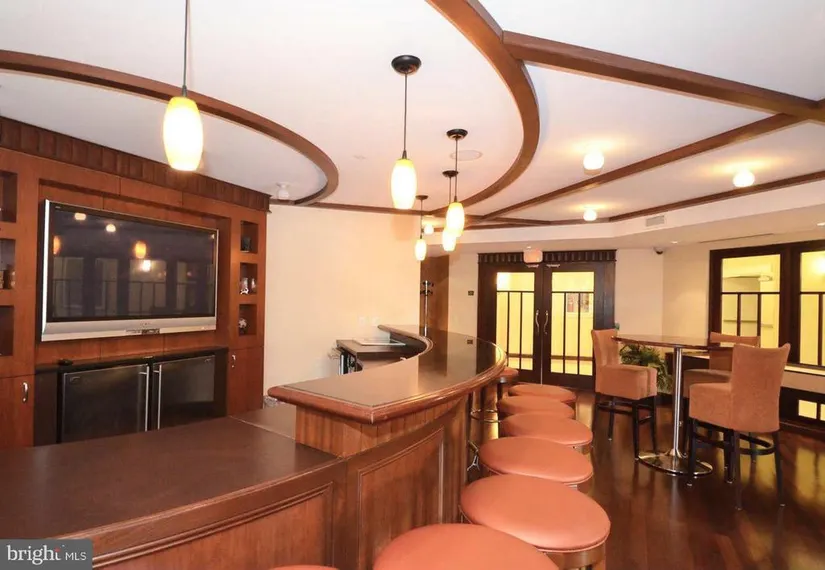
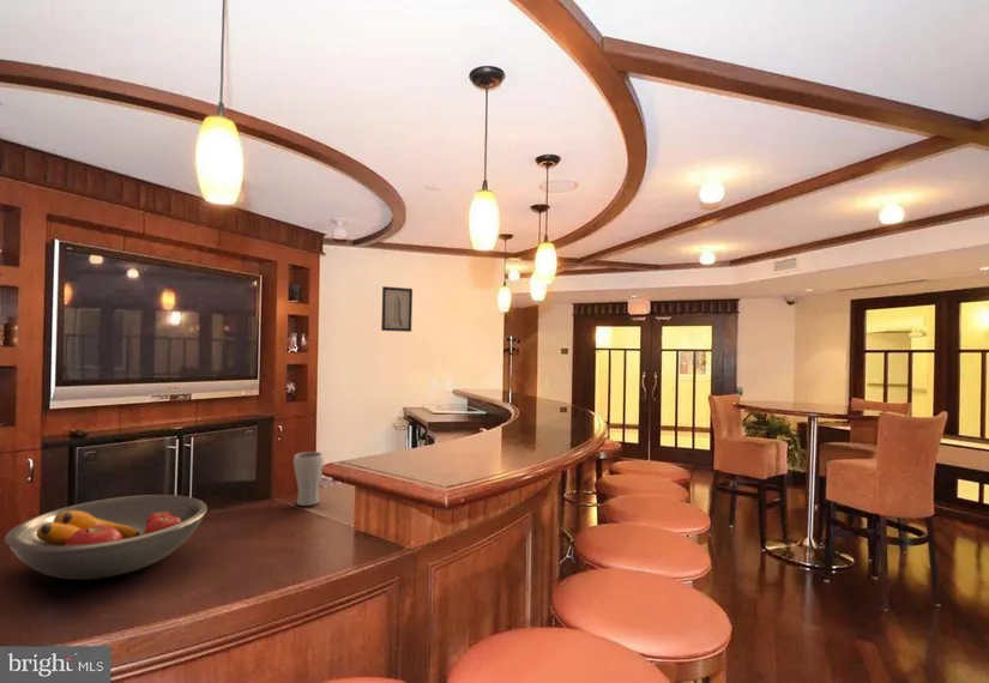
+ fruit bowl [4,494,209,581]
+ drinking glass [293,451,325,507]
+ wall art [380,285,414,333]
